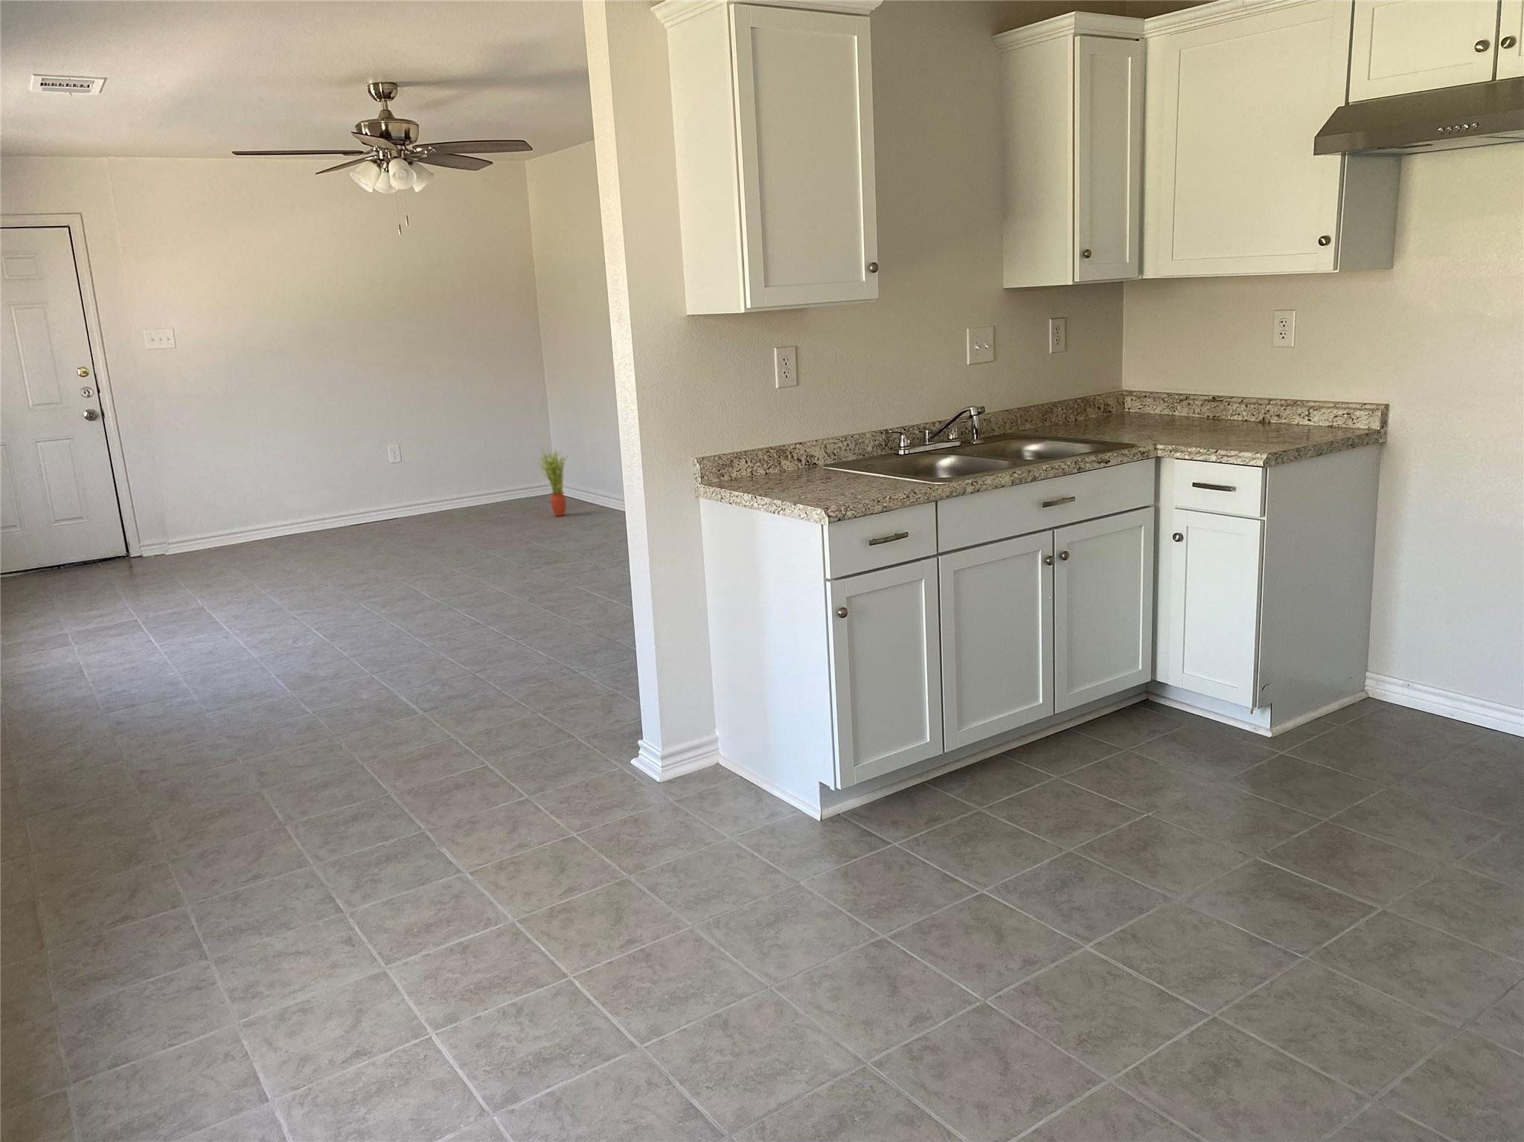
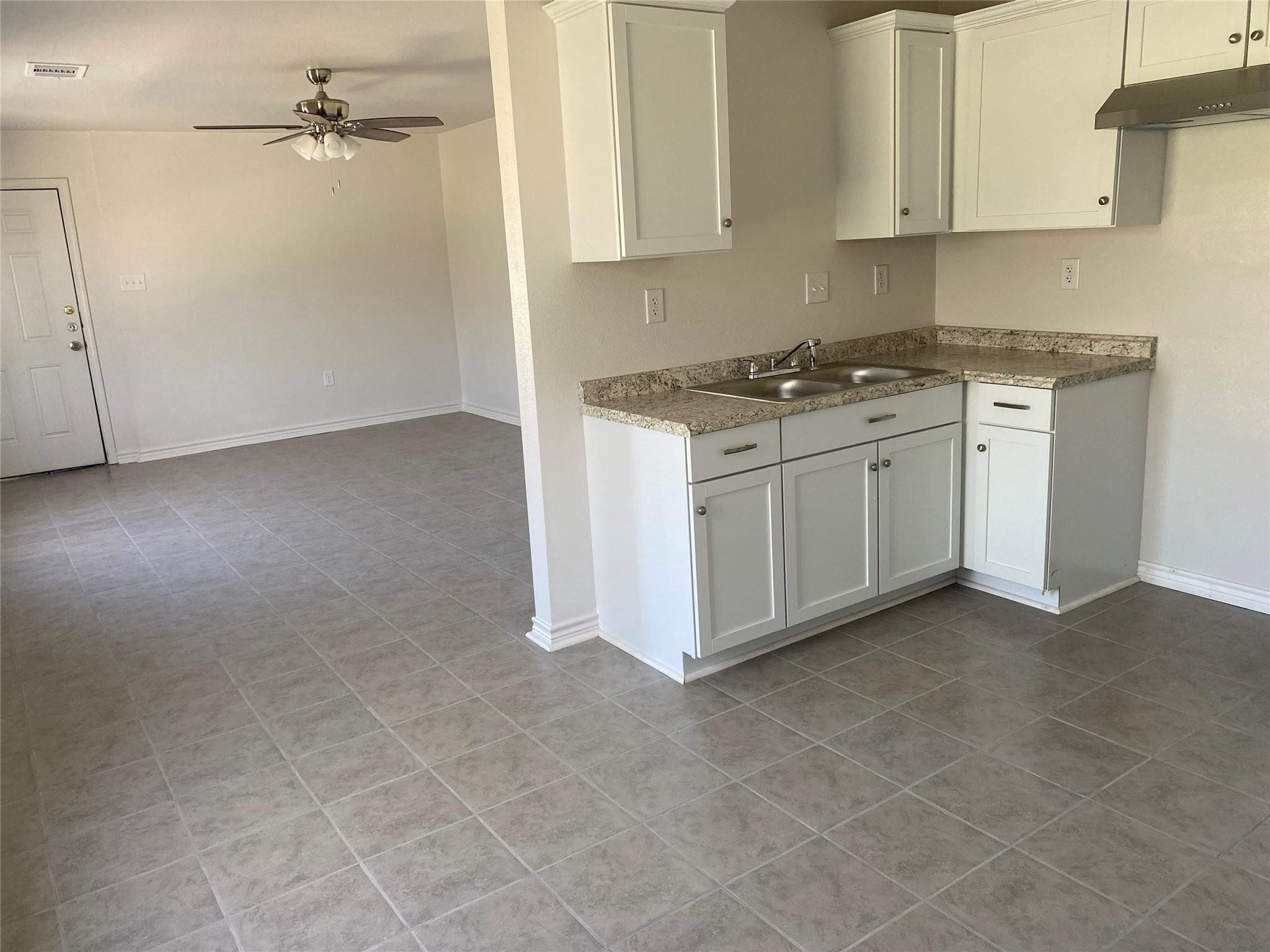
- potted plant [538,446,569,517]
